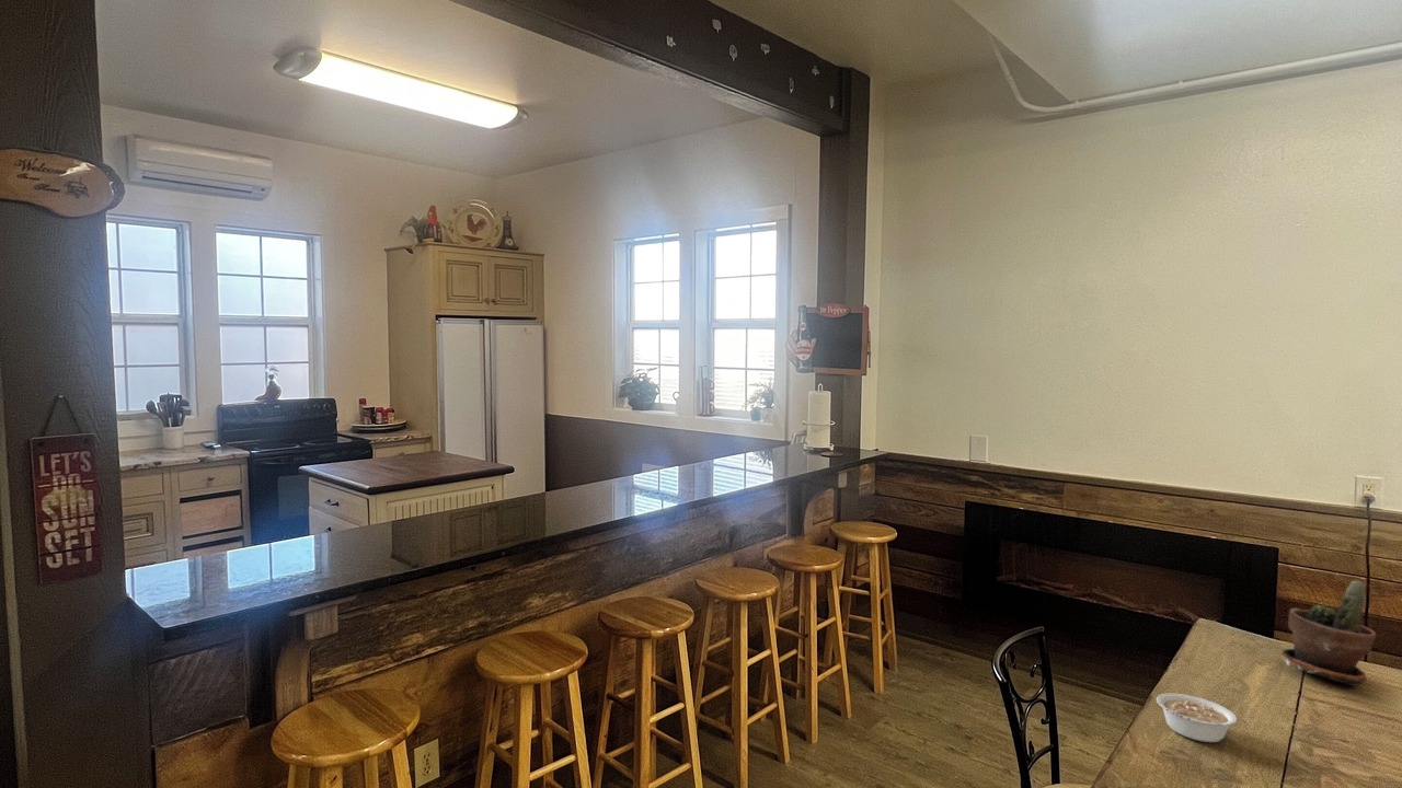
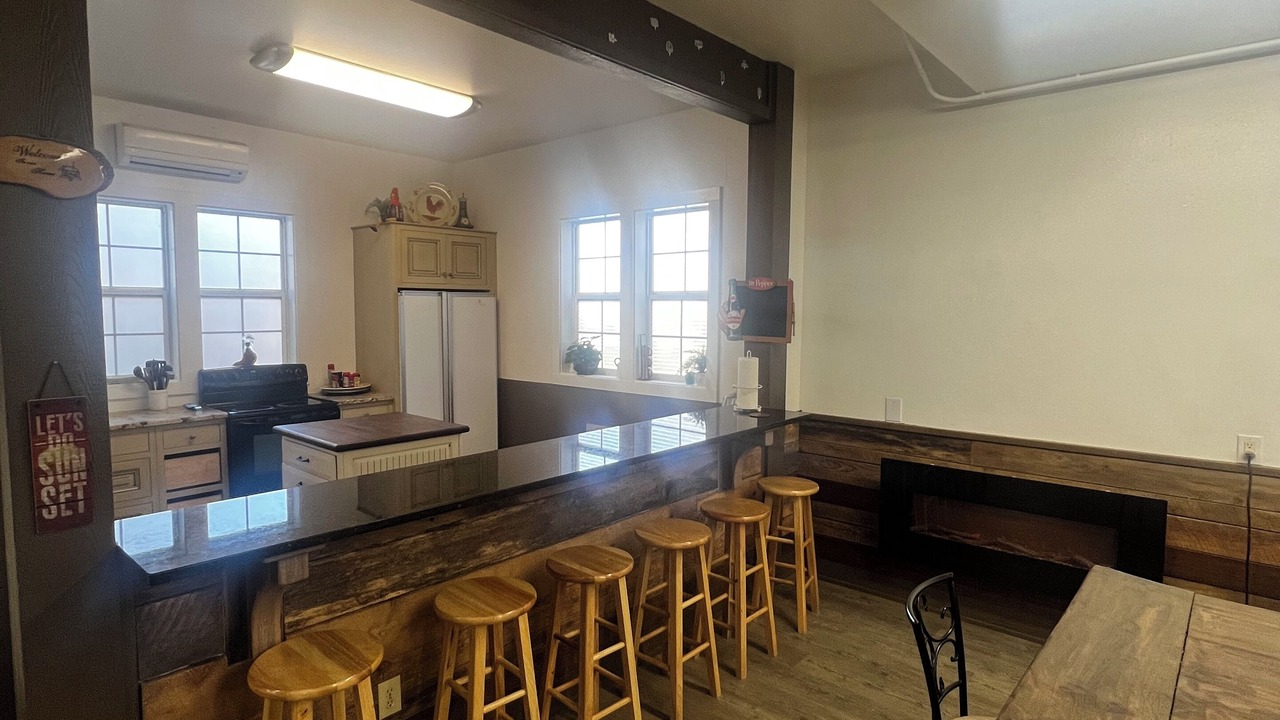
- potted plant [1280,579,1378,687]
- legume [1156,693,1238,743]
